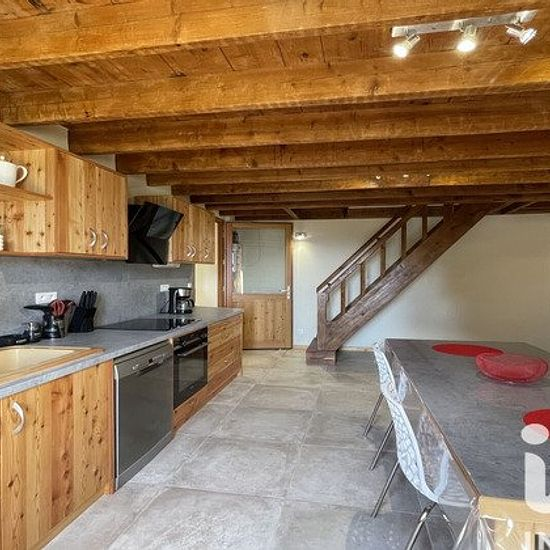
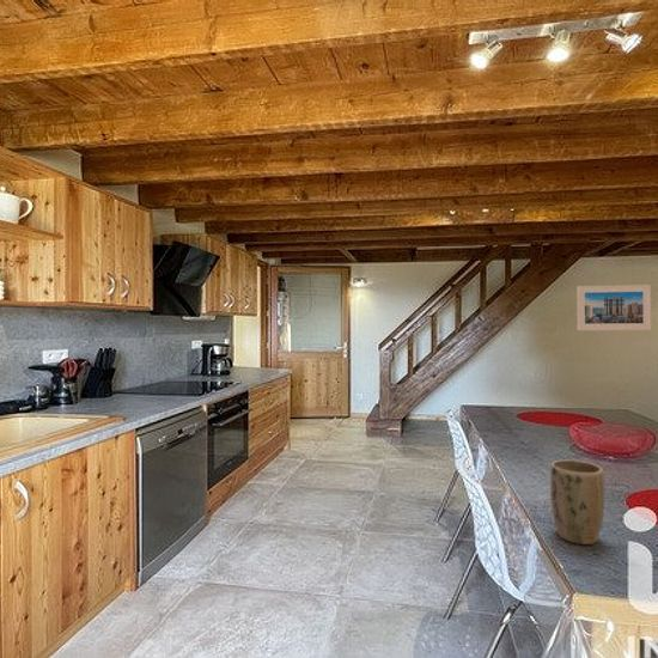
+ plant pot [549,459,605,546]
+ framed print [575,284,652,331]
